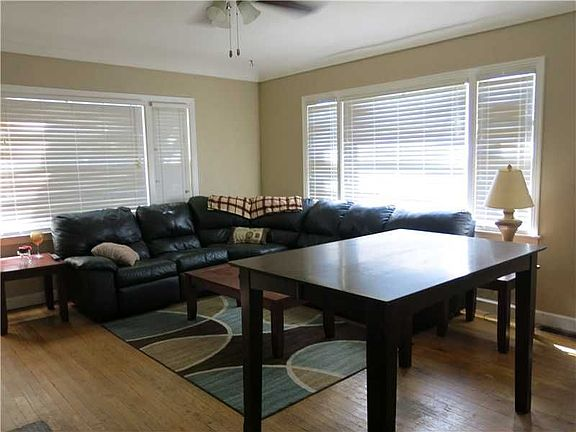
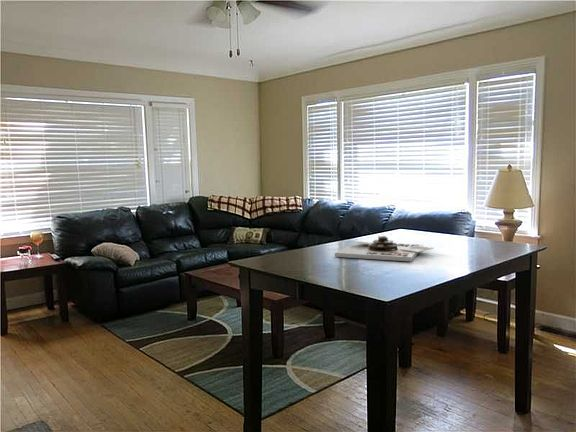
+ board game [334,235,434,262]
